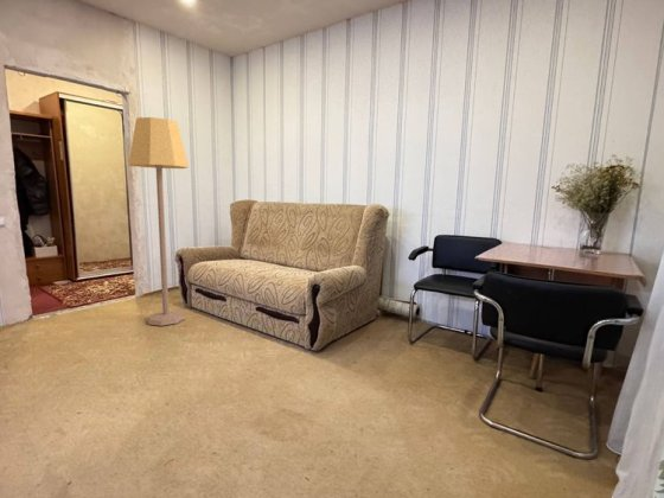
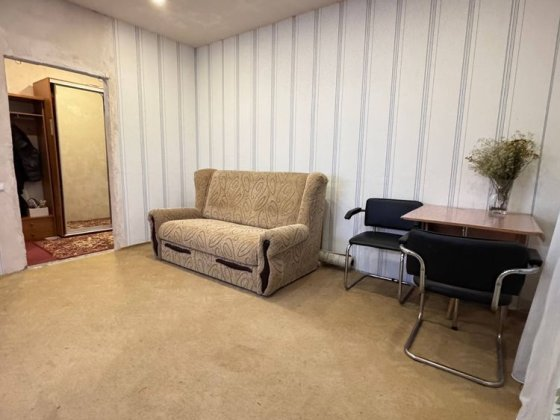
- lamp [127,116,190,327]
